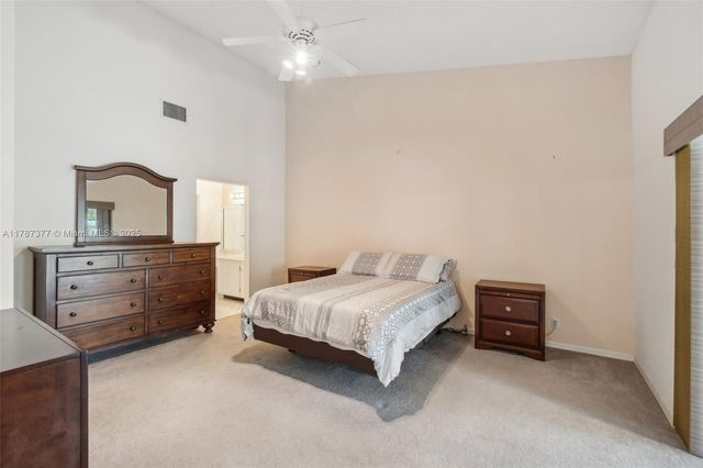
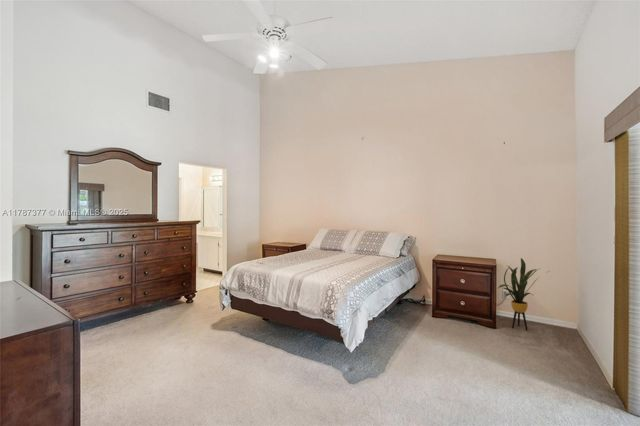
+ house plant [496,257,550,331]
